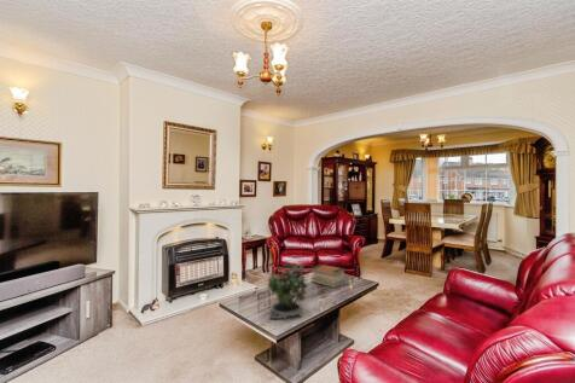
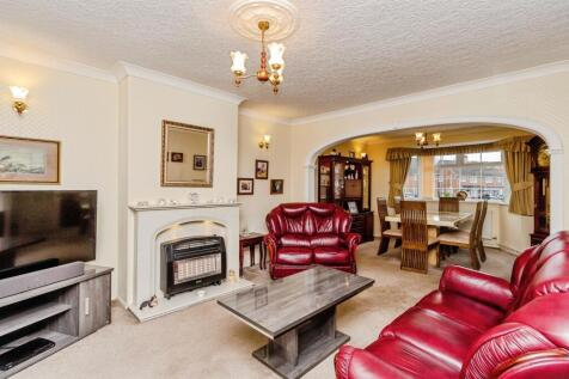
- potted plant [267,262,310,320]
- book stack [310,263,345,289]
